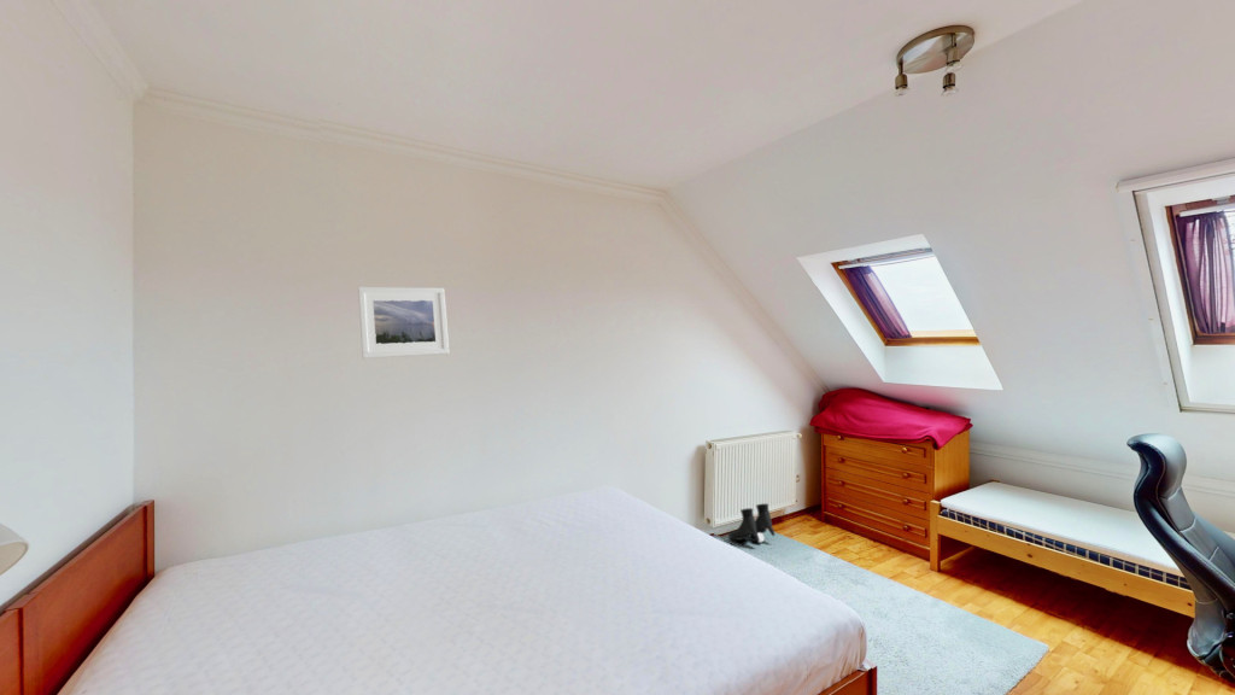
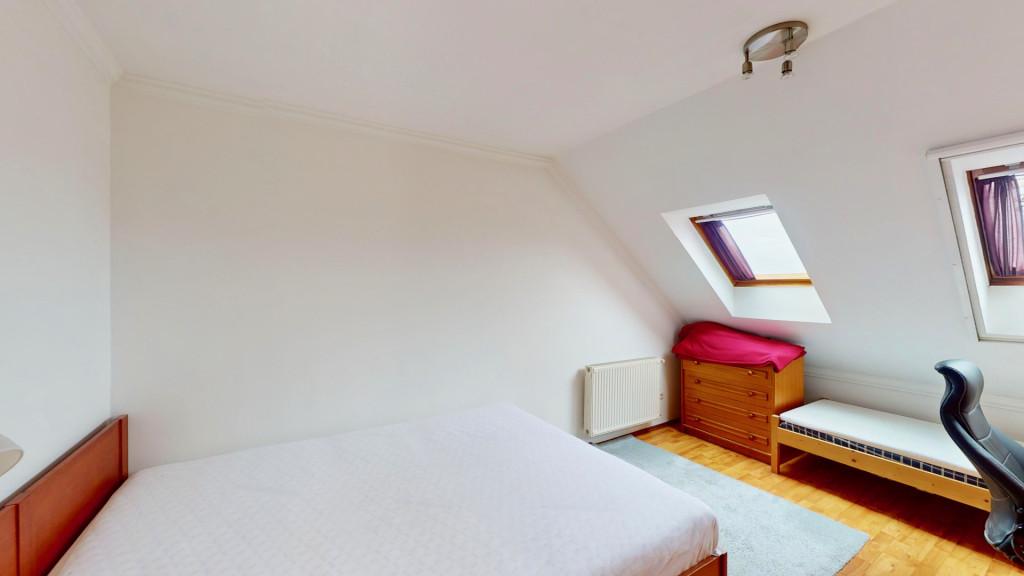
- boots [728,503,777,543]
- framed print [357,286,450,360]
